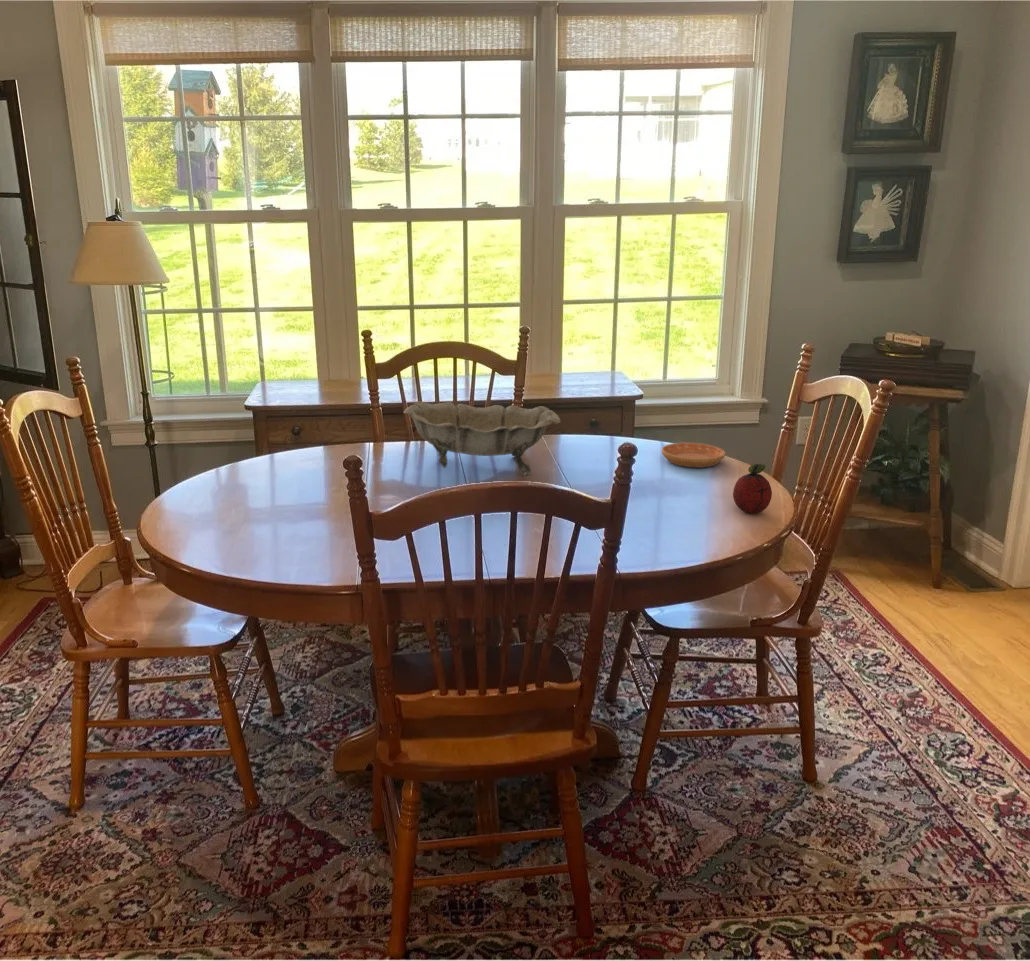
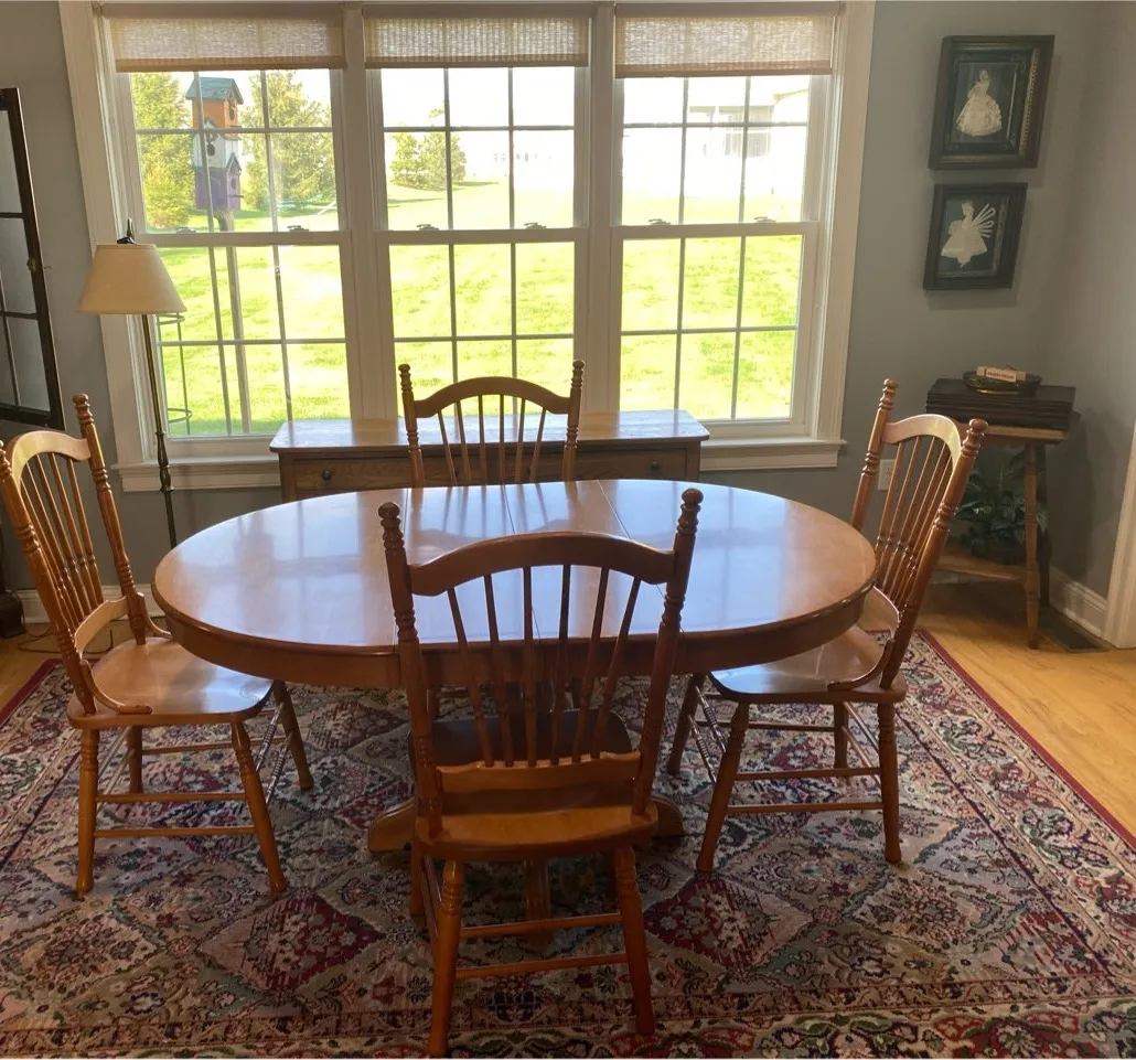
- fruit [732,463,773,515]
- saucer [661,442,726,469]
- decorative bowl [402,400,562,477]
